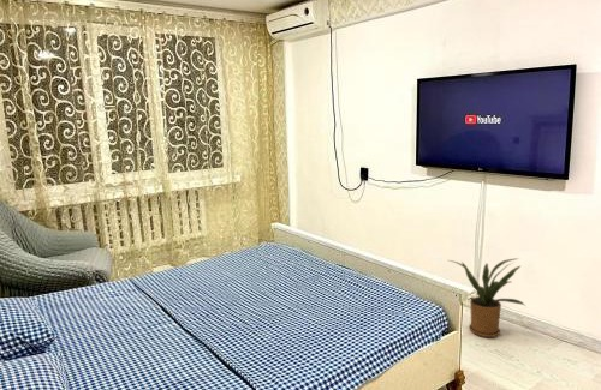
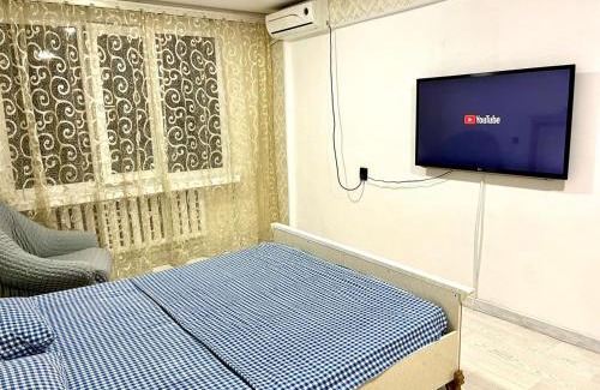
- house plant [448,257,525,338]
